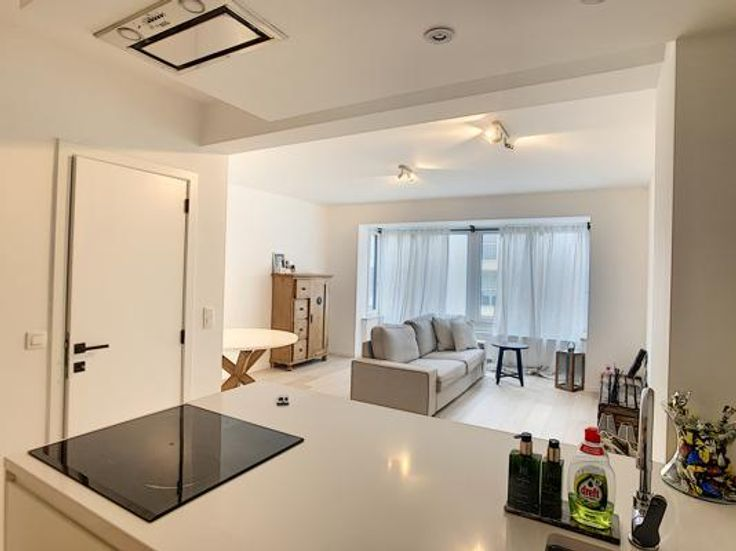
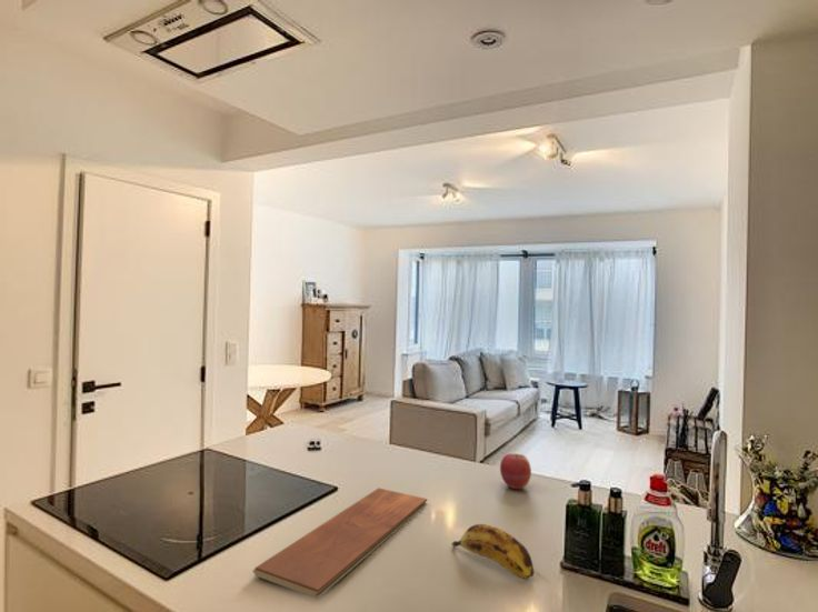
+ apple [499,453,532,490]
+ chopping board [252,486,428,600]
+ banana [451,523,536,581]
